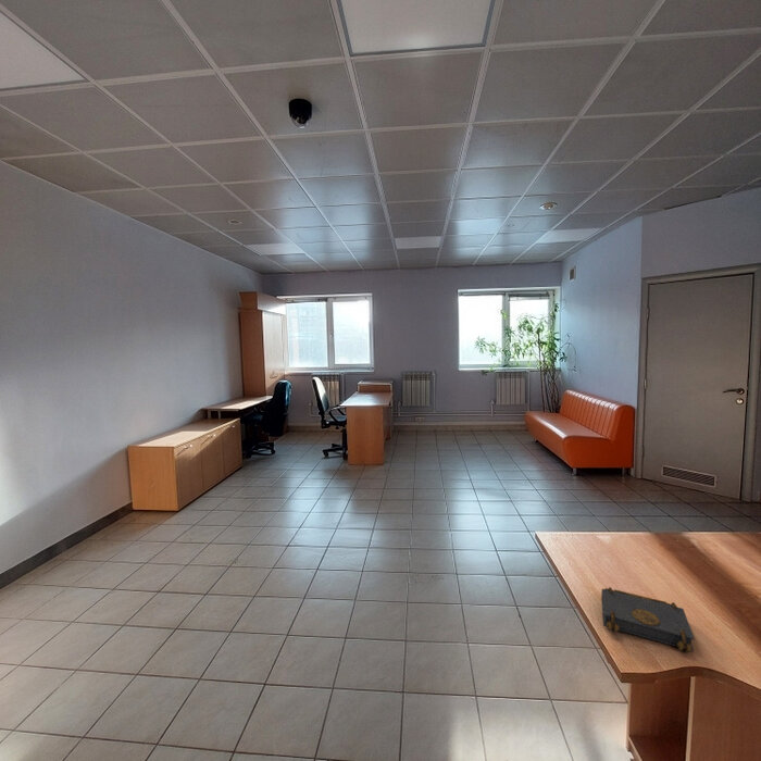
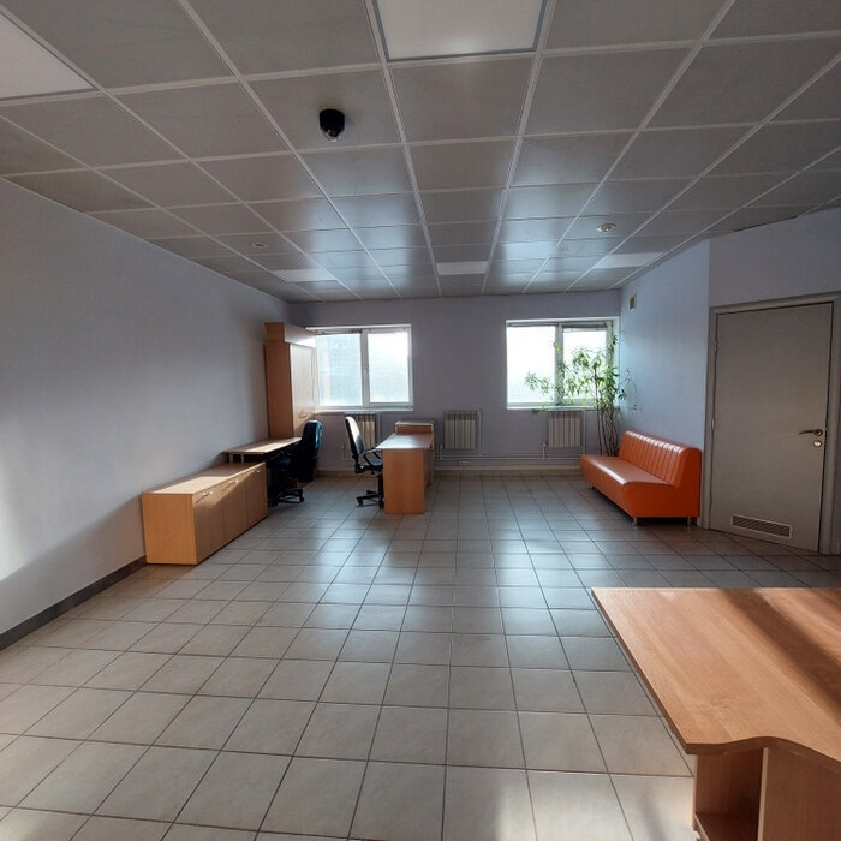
- book [600,586,696,653]
